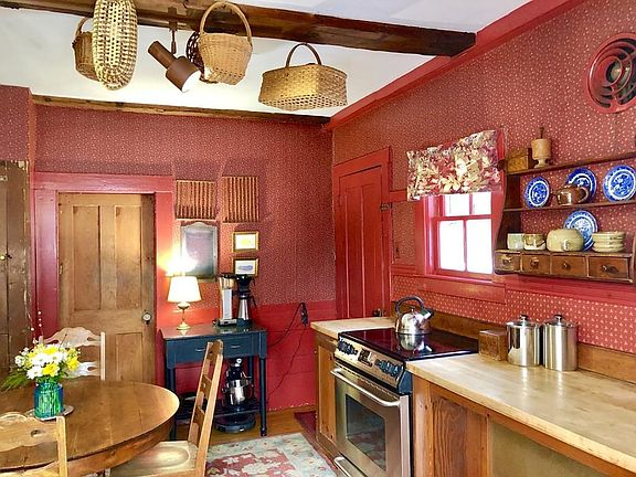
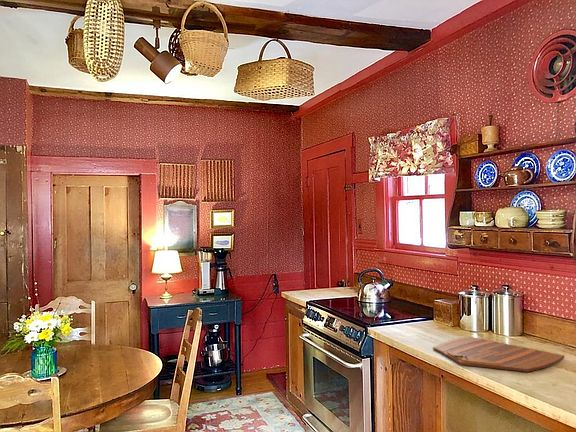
+ cutting board [432,336,565,373]
